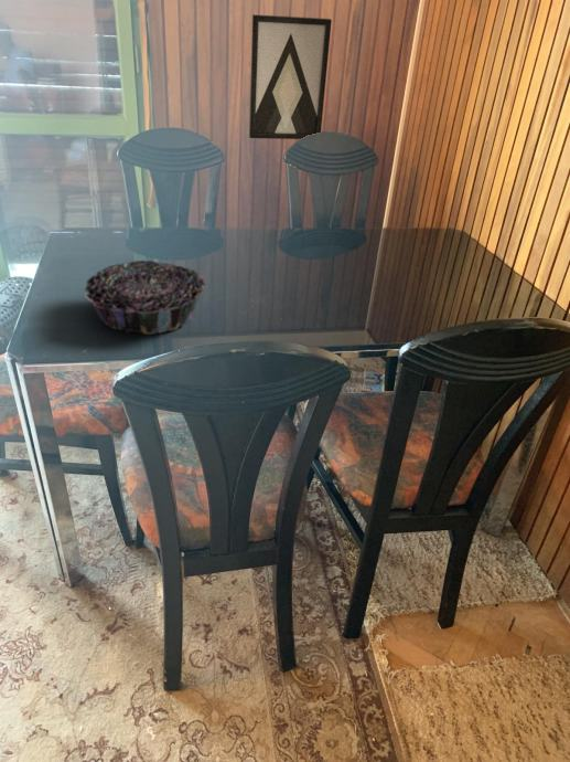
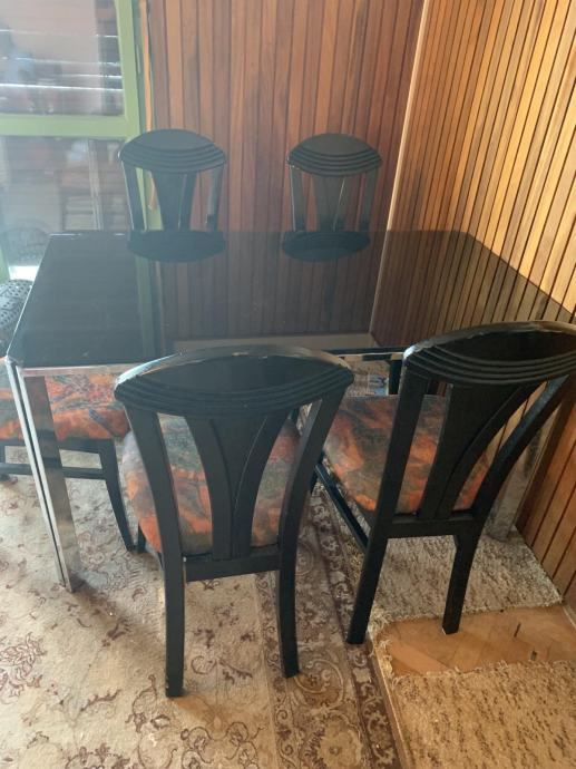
- wall art [248,13,333,140]
- decorative bowl [84,260,207,336]
